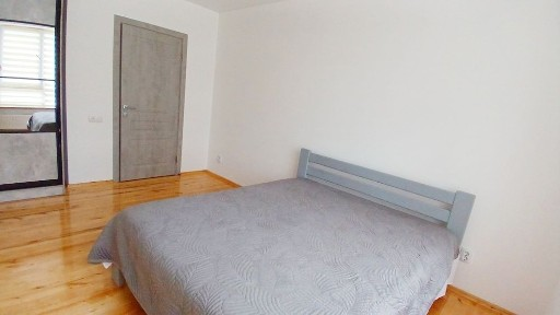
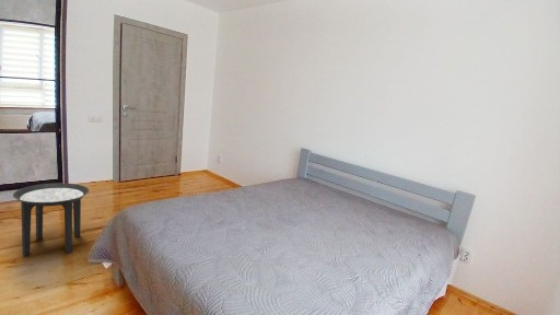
+ side table [12,183,90,257]
